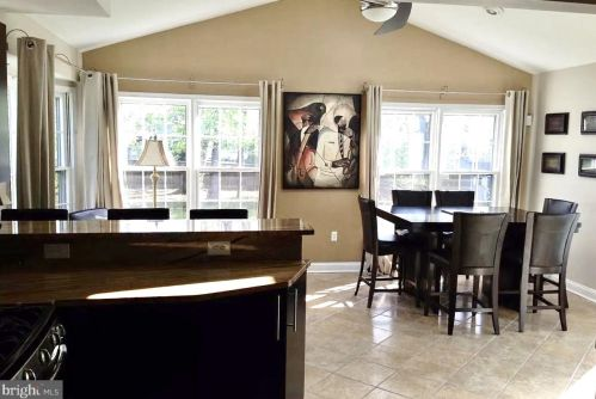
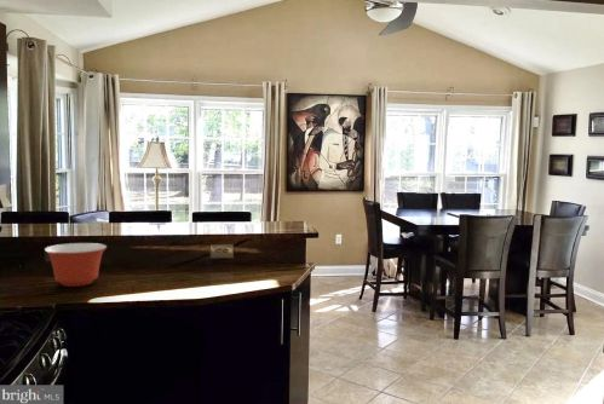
+ mixing bowl [44,242,108,288]
